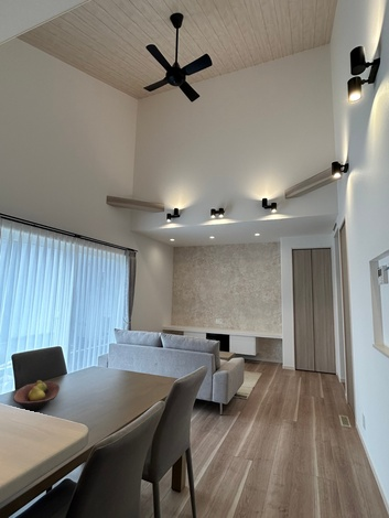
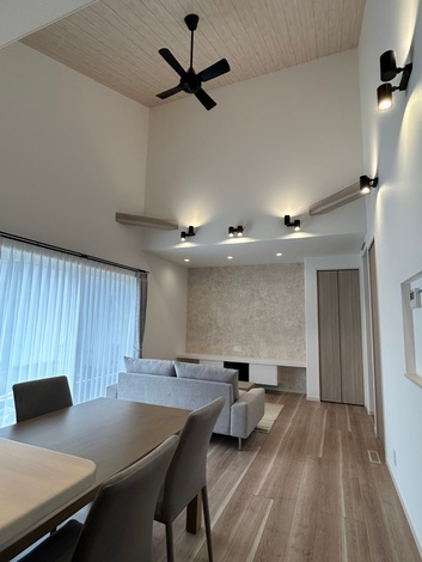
- fruit bowl [12,379,61,411]
